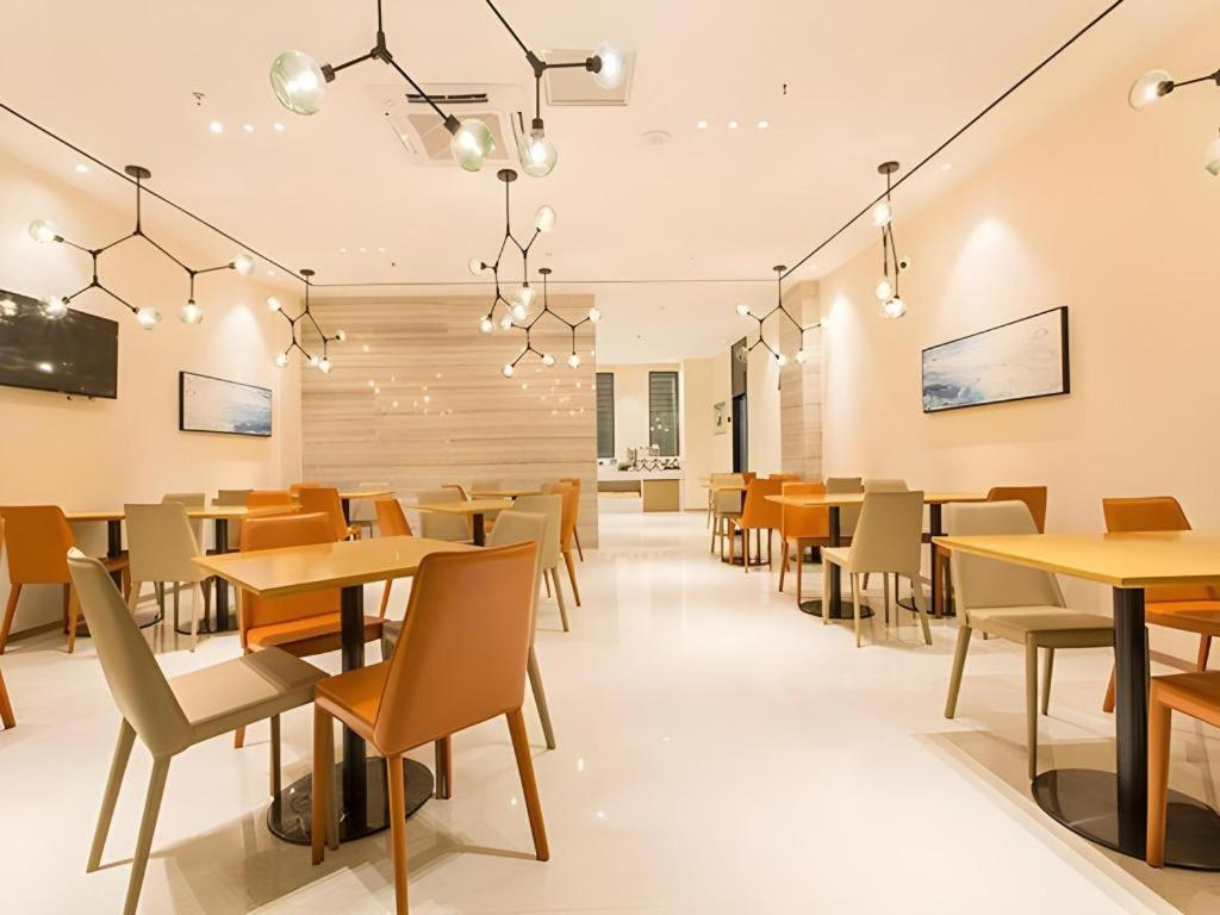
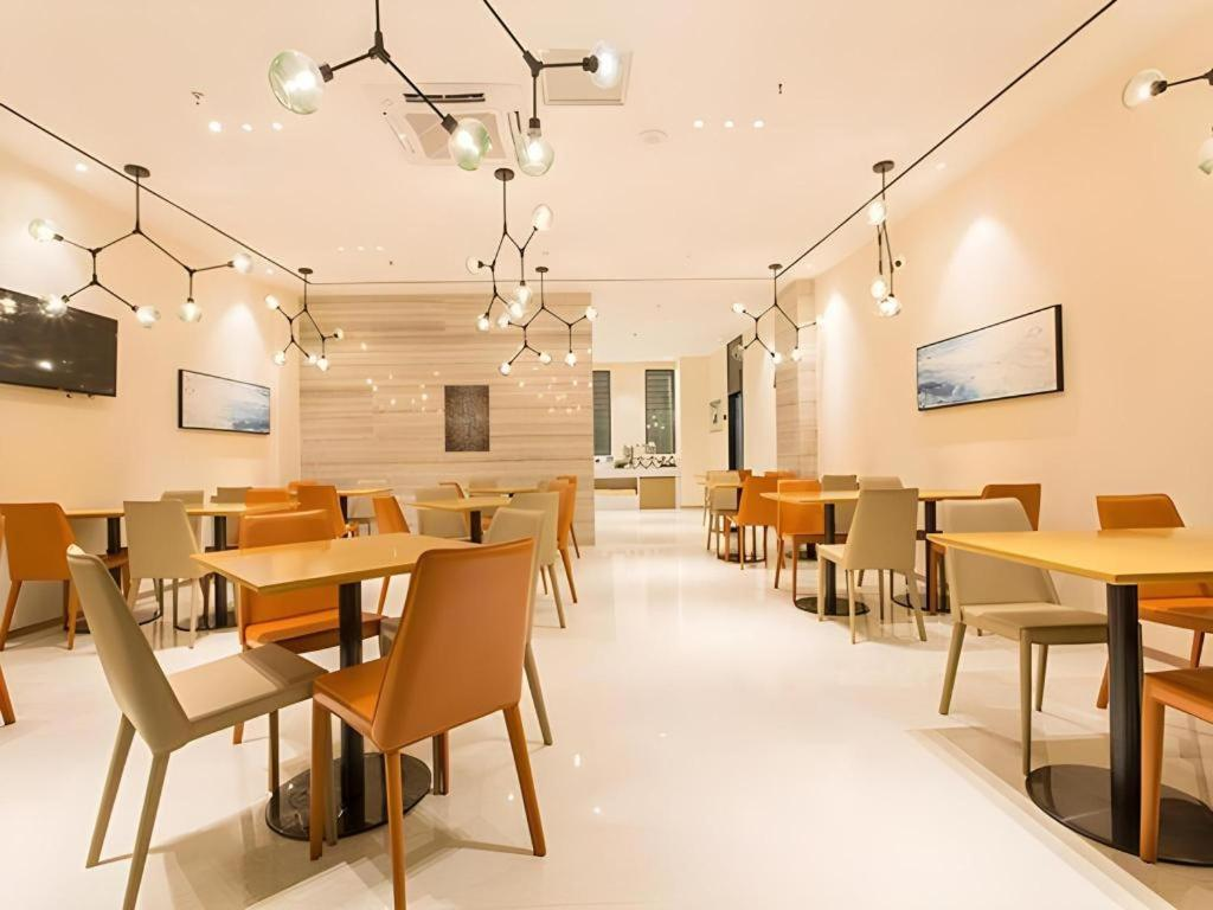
+ wall art [443,384,490,454]
